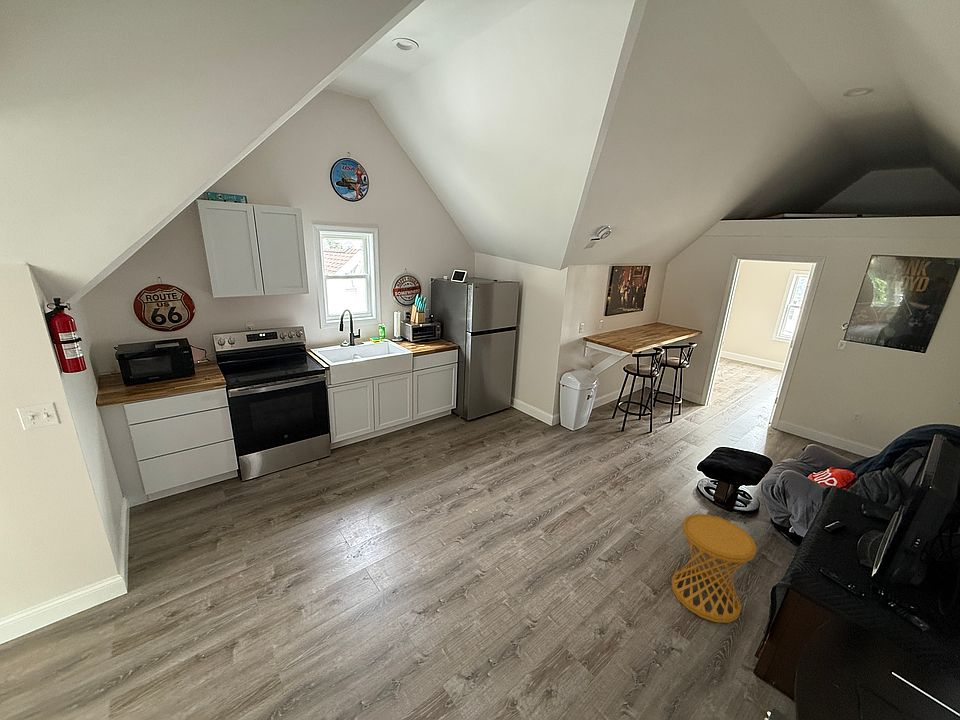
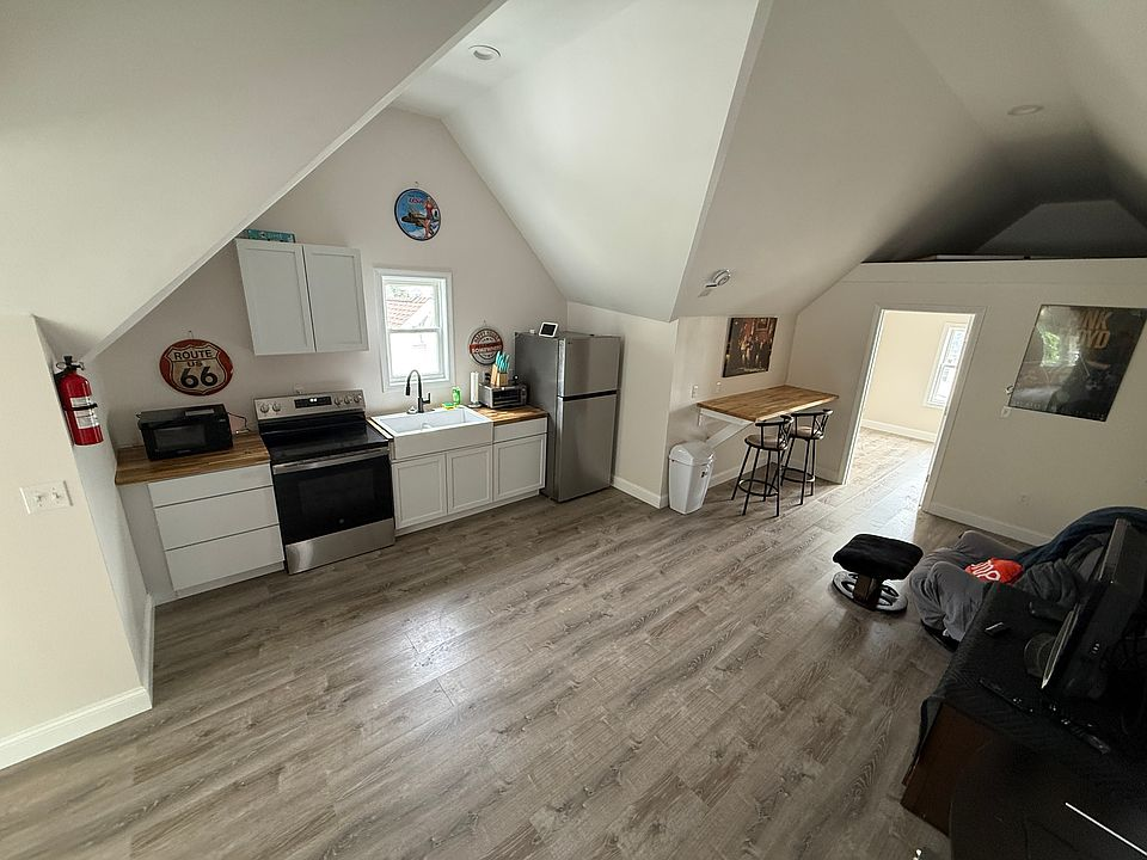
- side table [671,513,758,624]
